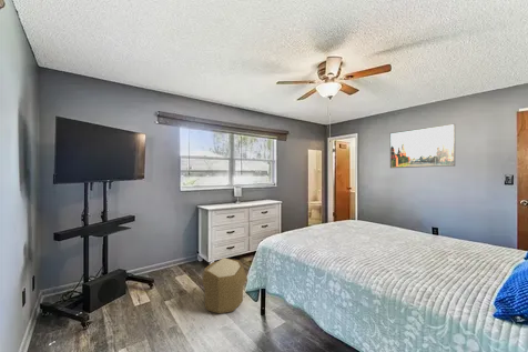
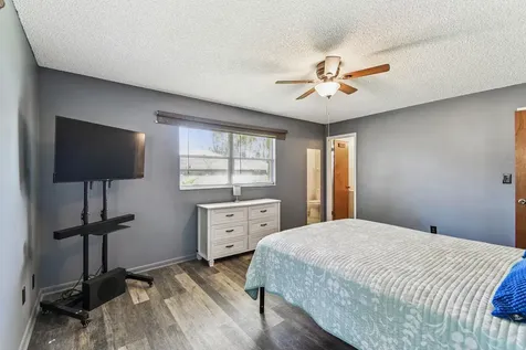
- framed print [389,123,456,169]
- pouf [201,257,247,314]
